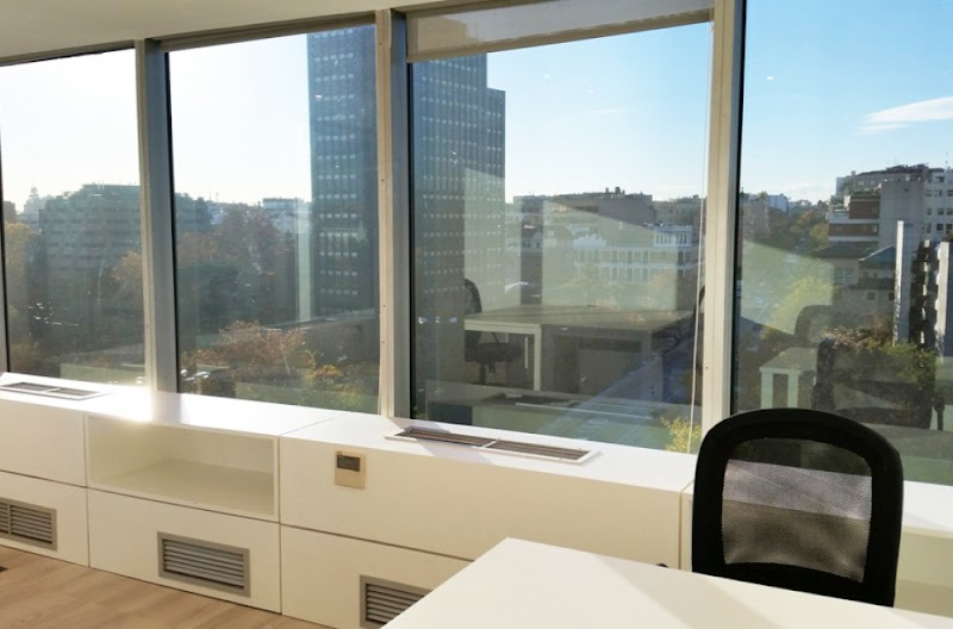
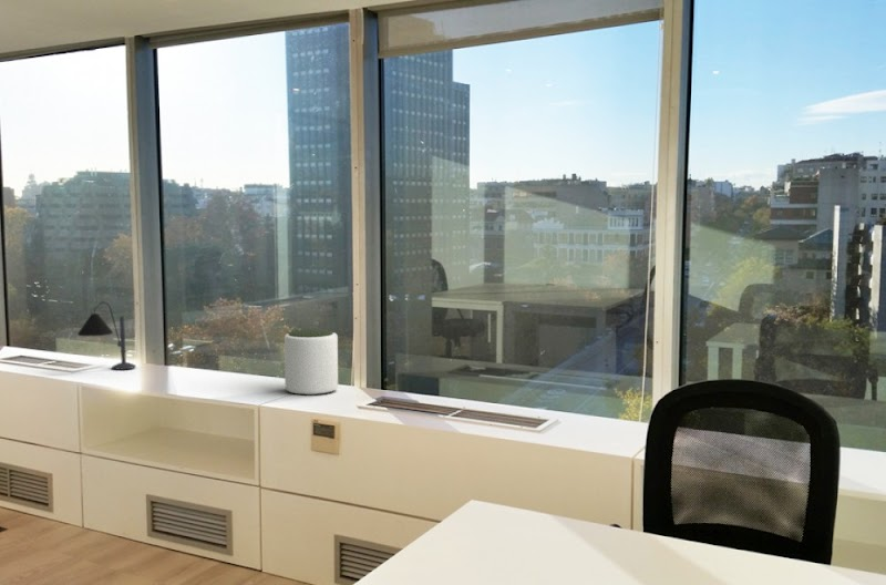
+ plant pot [284,328,339,397]
+ desk lamp [76,300,137,371]
